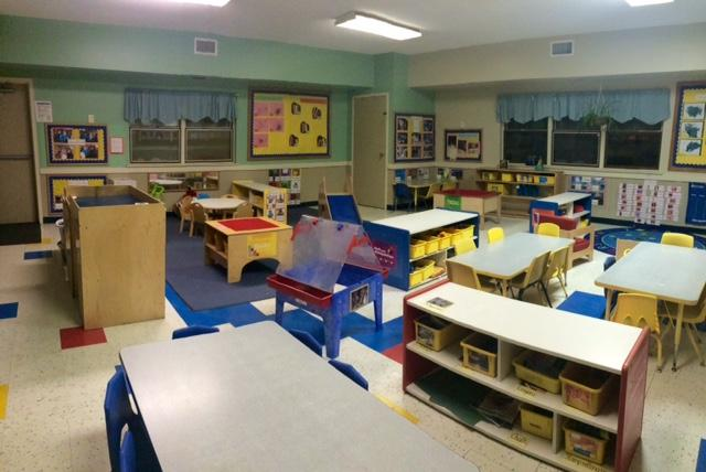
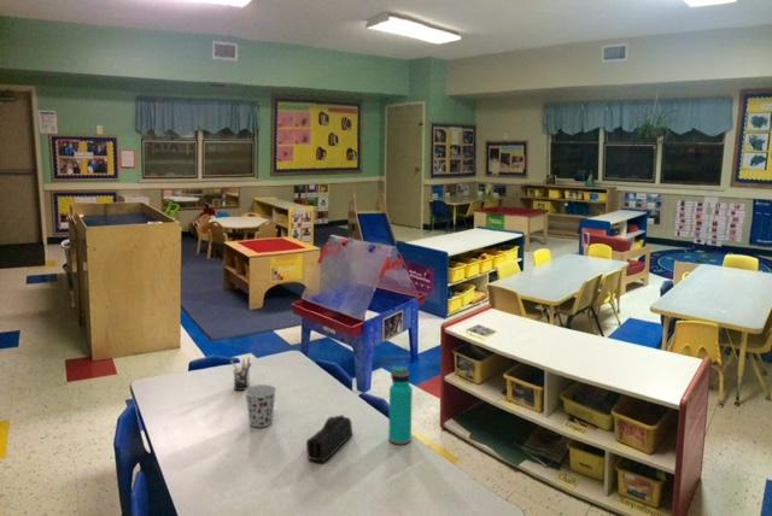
+ pen holder [229,357,252,392]
+ pencil case [305,414,353,463]
+ water bottle [387,365,414,445]
+ cup [244,383,277,428]
